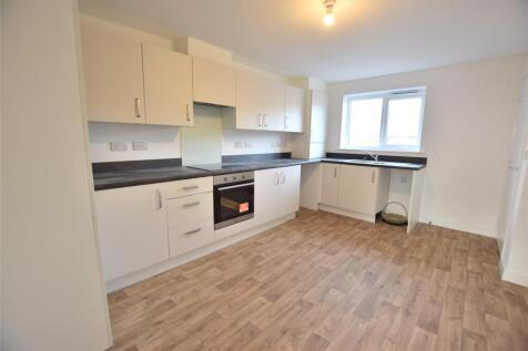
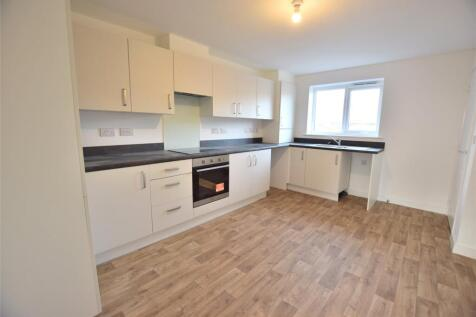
- basket [380,200,409,225]
